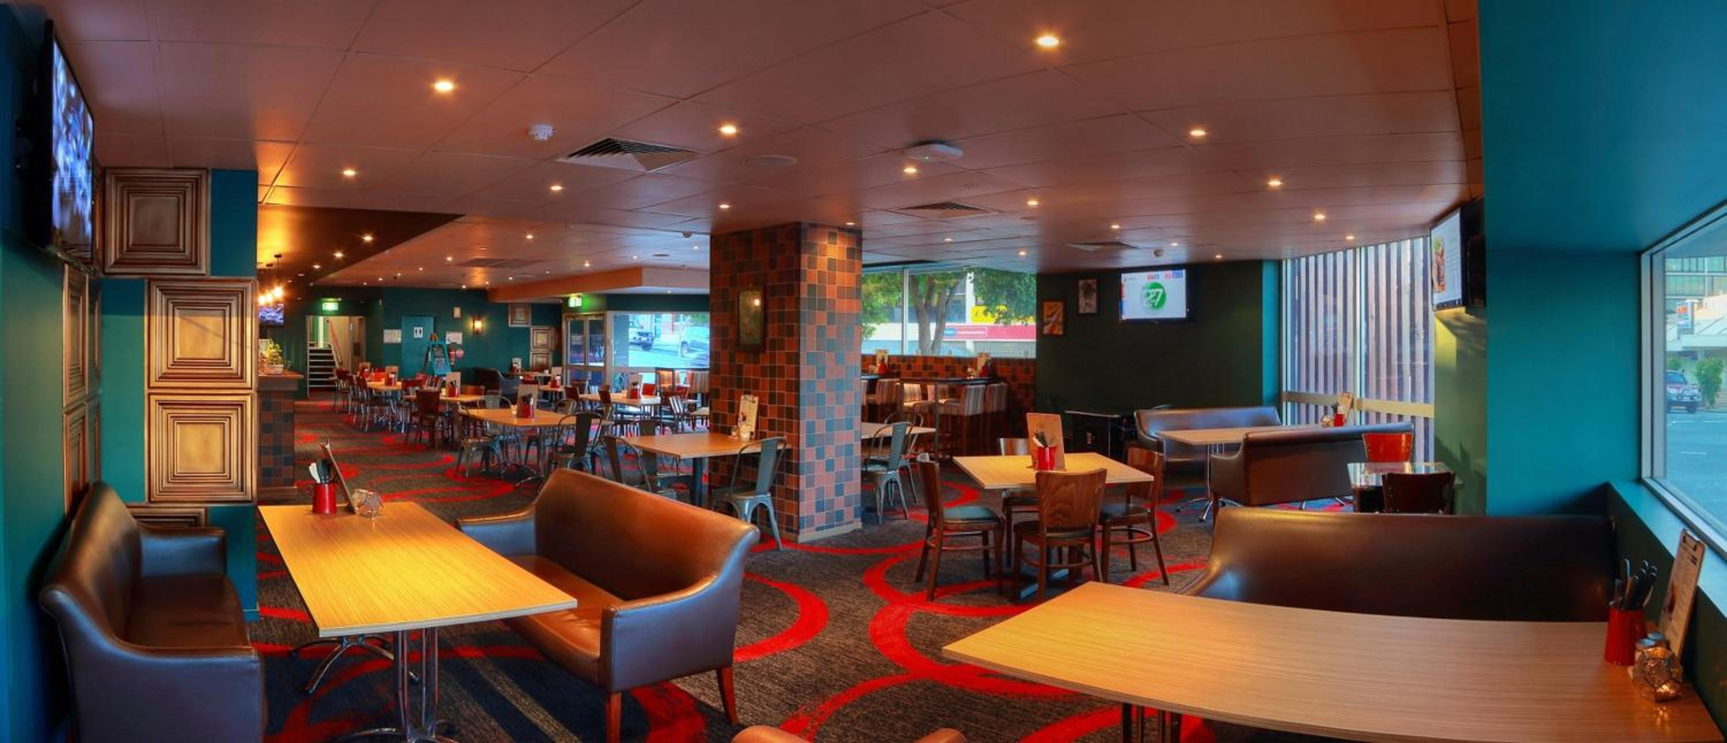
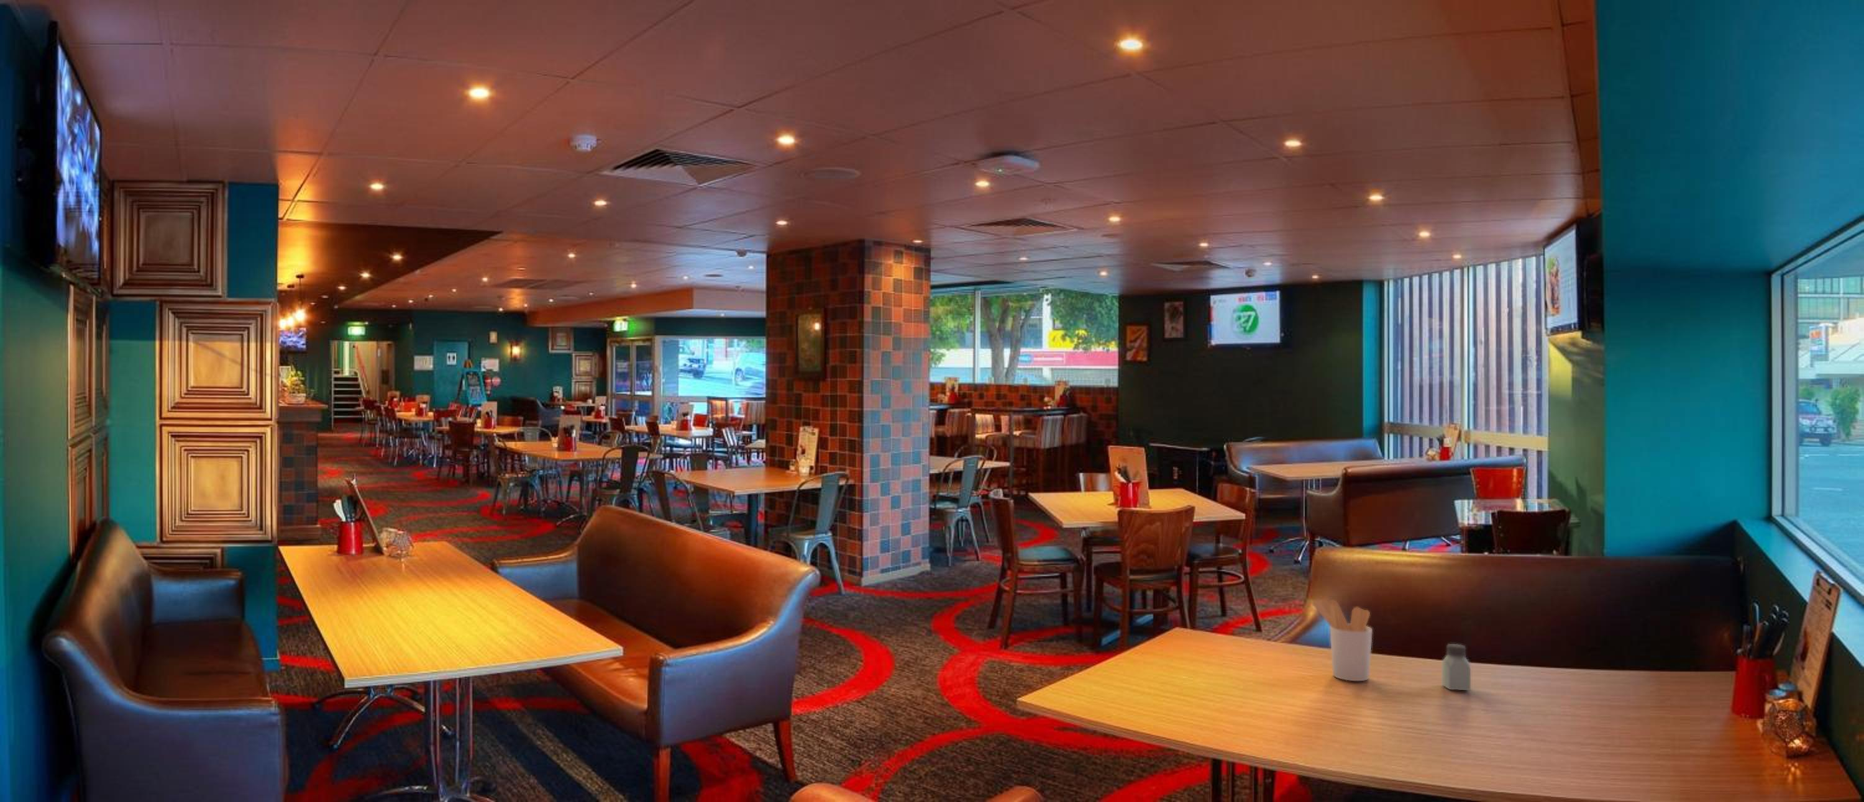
+ utensil holder [1311,599,1373,682]
+ saltshaker [1442,643,1472,690]
